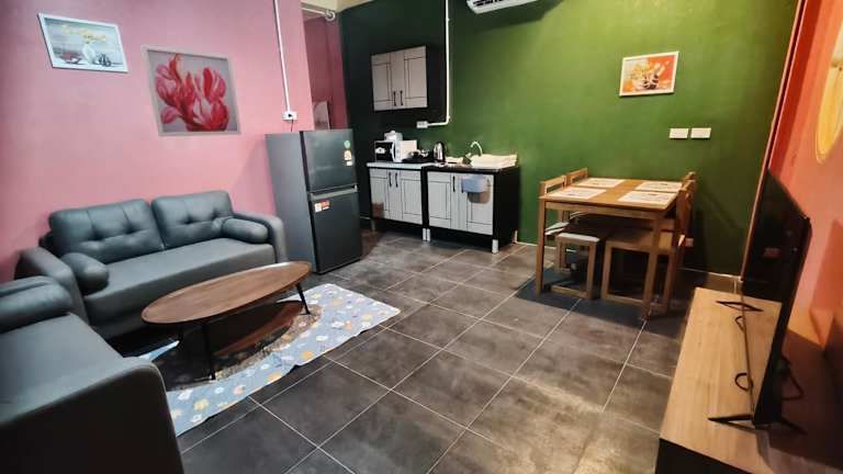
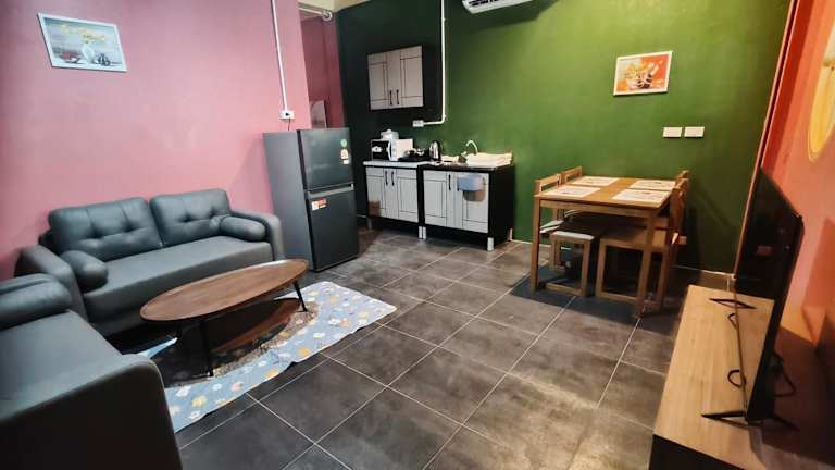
- wall art [139,44,243,138]
